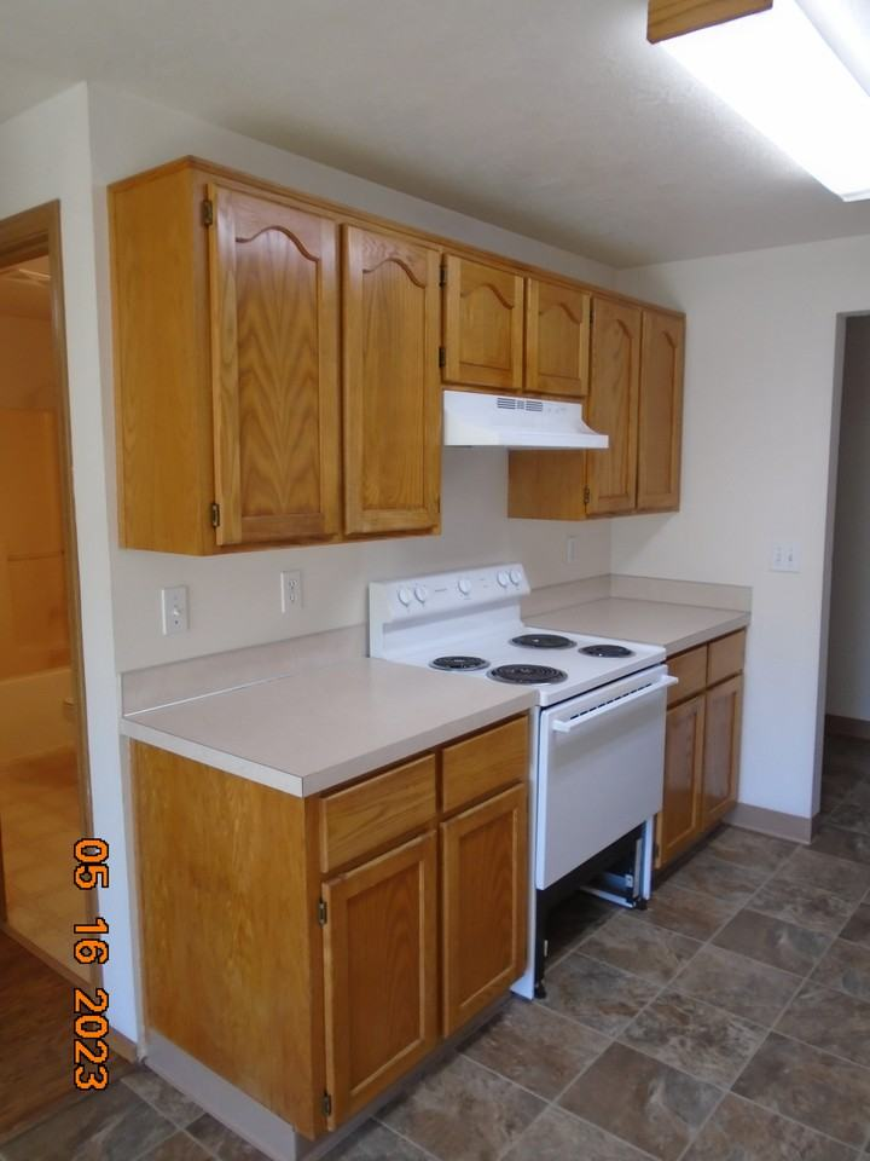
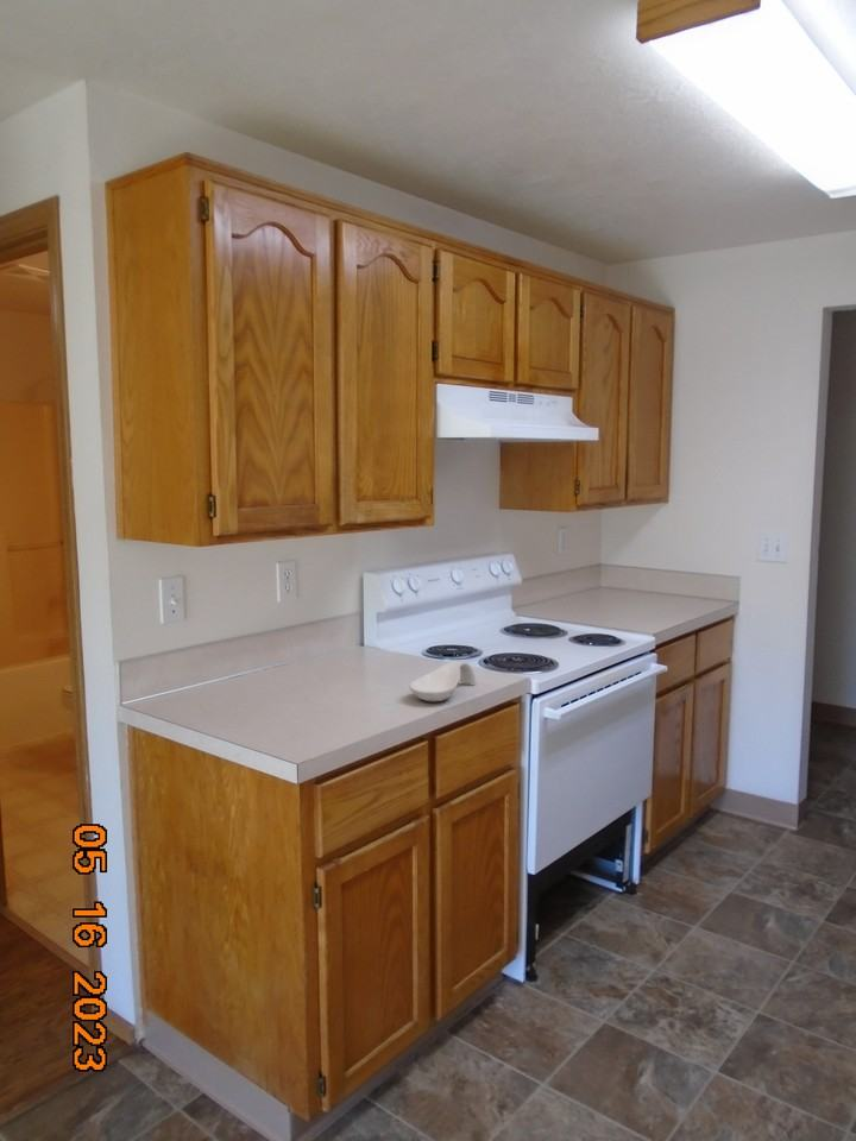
+ spoon rest [408,660,477,702]
